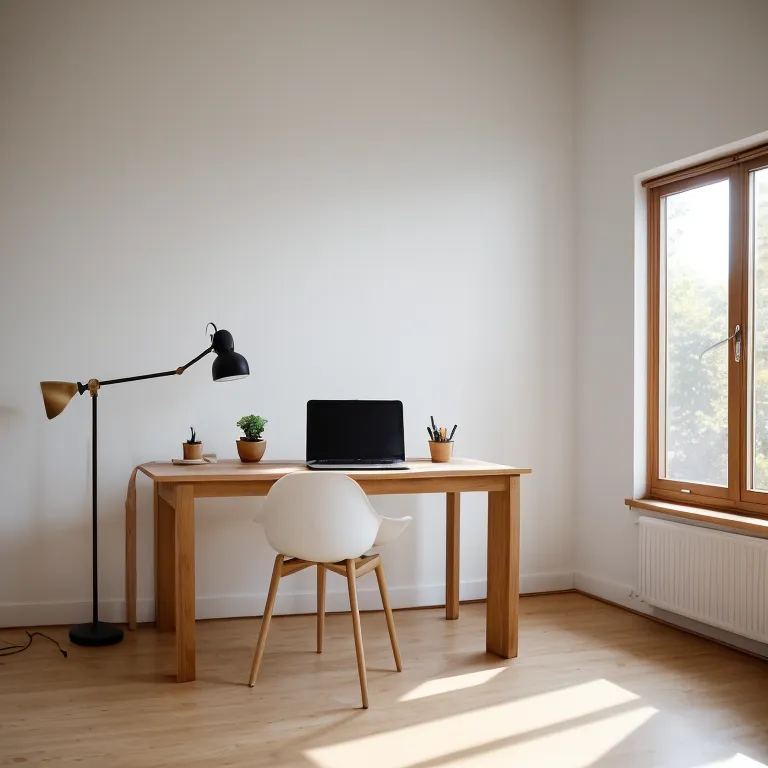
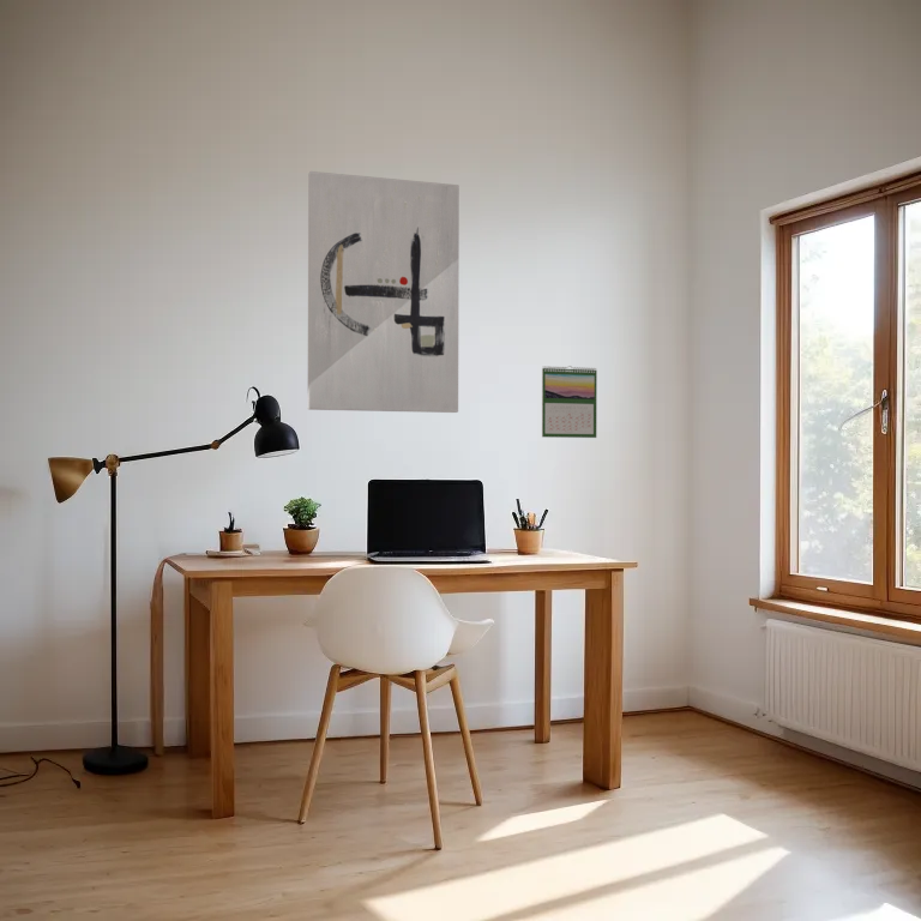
+ calendar [541,365,598,439]
+ wall art [307,170,460,414]
